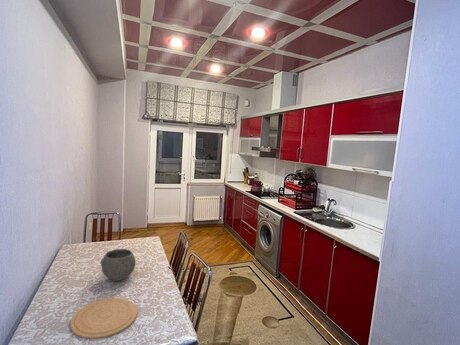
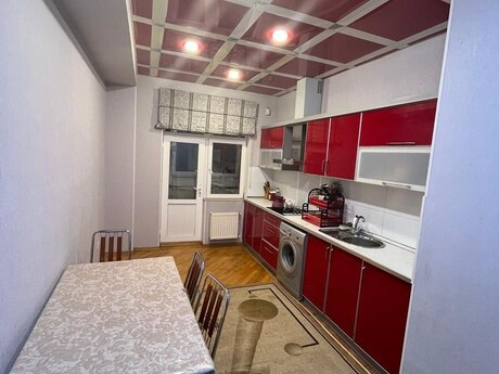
- plate [69,297,138,340]
- bowl [100,248,136,282]
